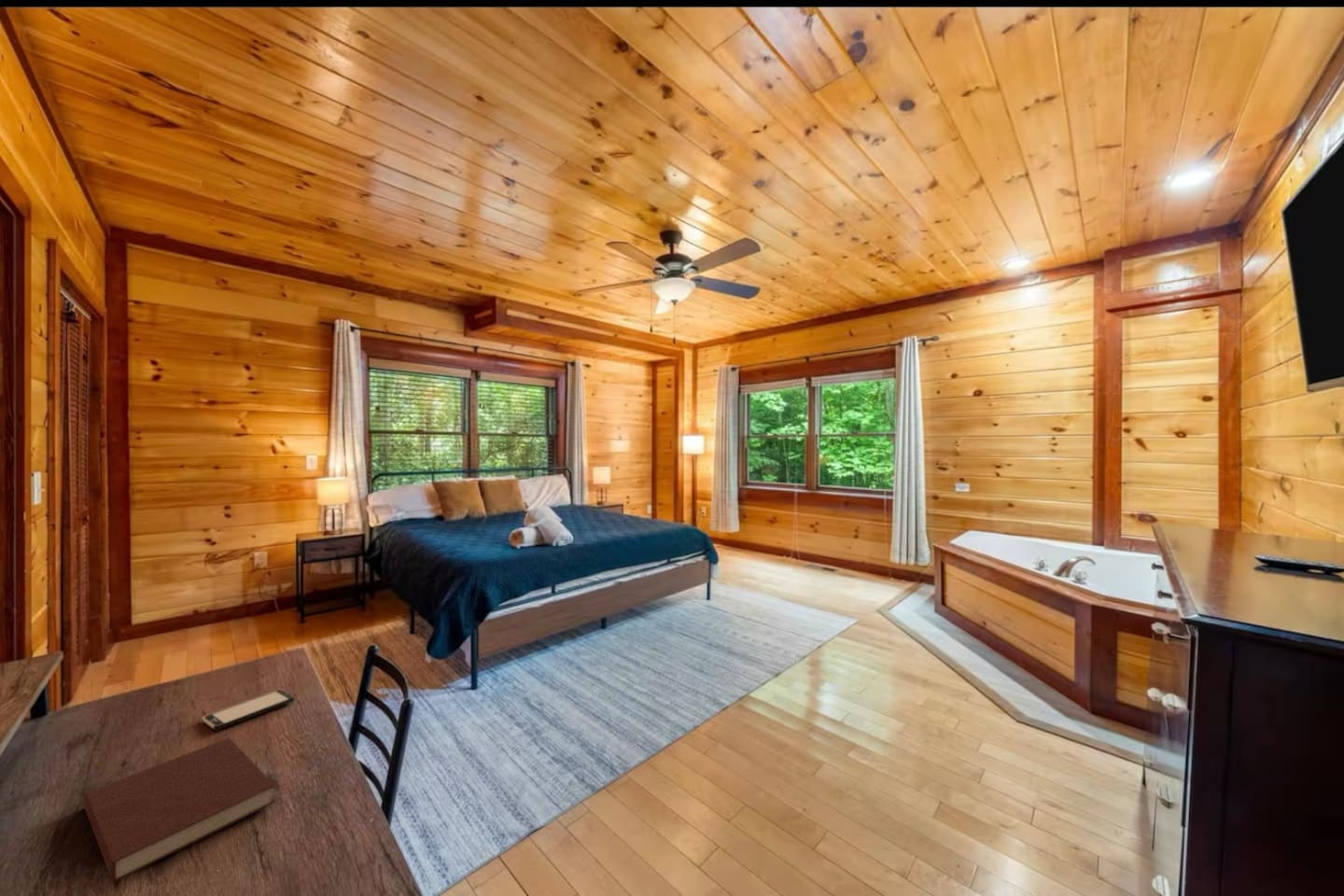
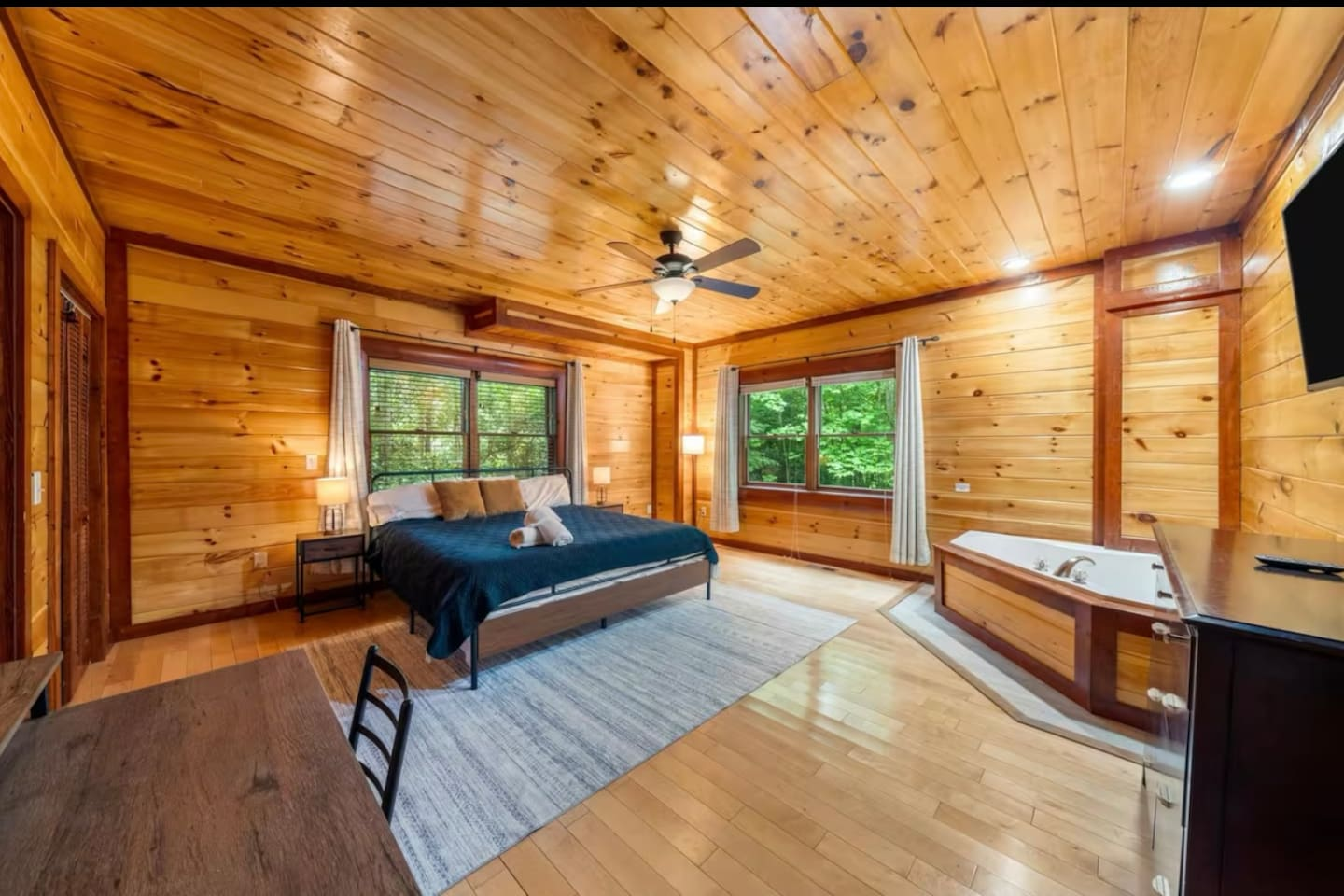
- notebook [82,736,276,884]
- smartphone [202,689,296,731]
